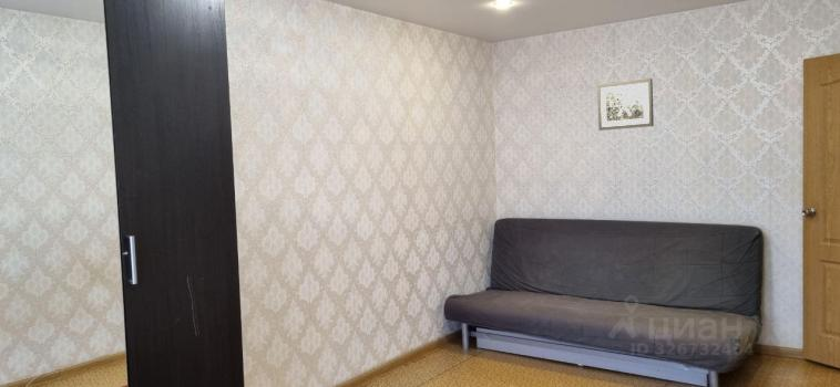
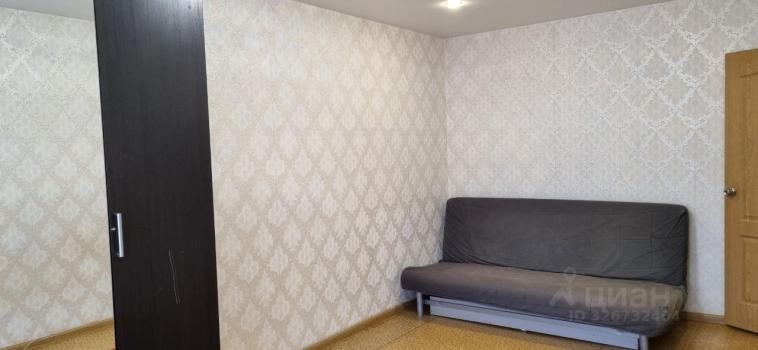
- wall art [596,77,655,132]
